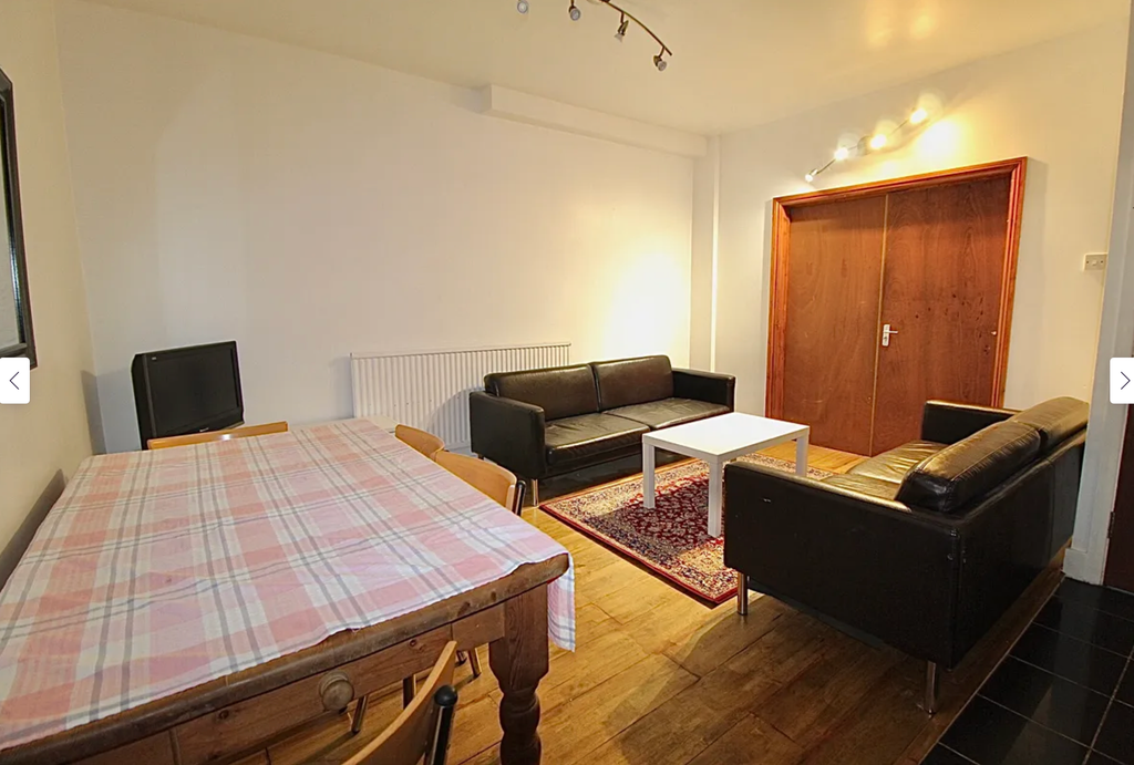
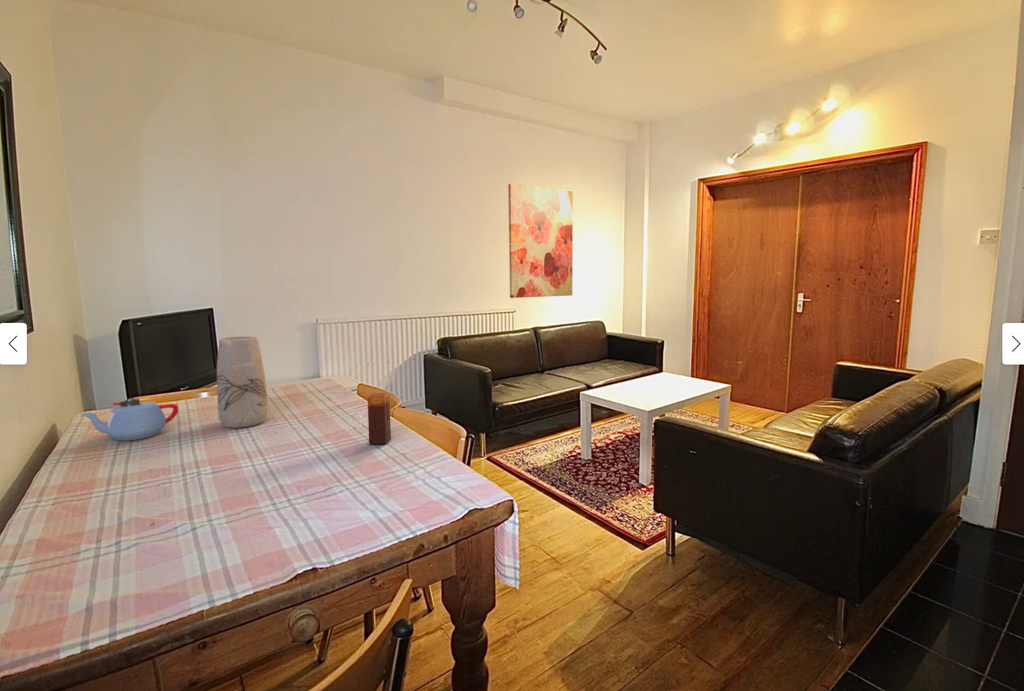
+ teapot [80,396,179,441]
+ wall art [507,183,574,299]
+ vase [216,336,269,429]
+ candle [366,392,392,445]
